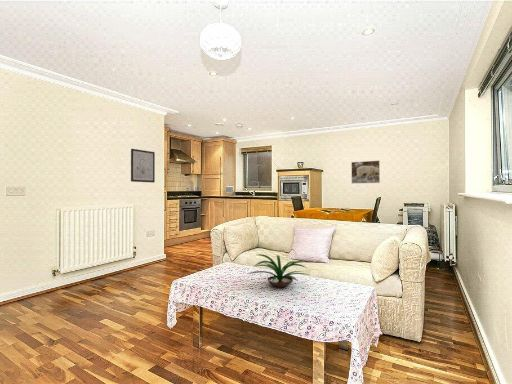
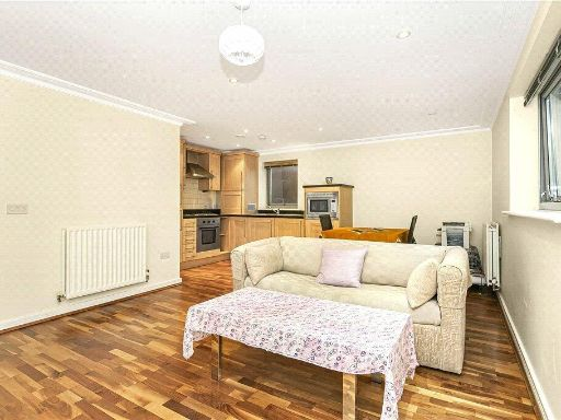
- wall art [130,148,156,184]
- plant [247,253,311,288]
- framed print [350,160,381,185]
